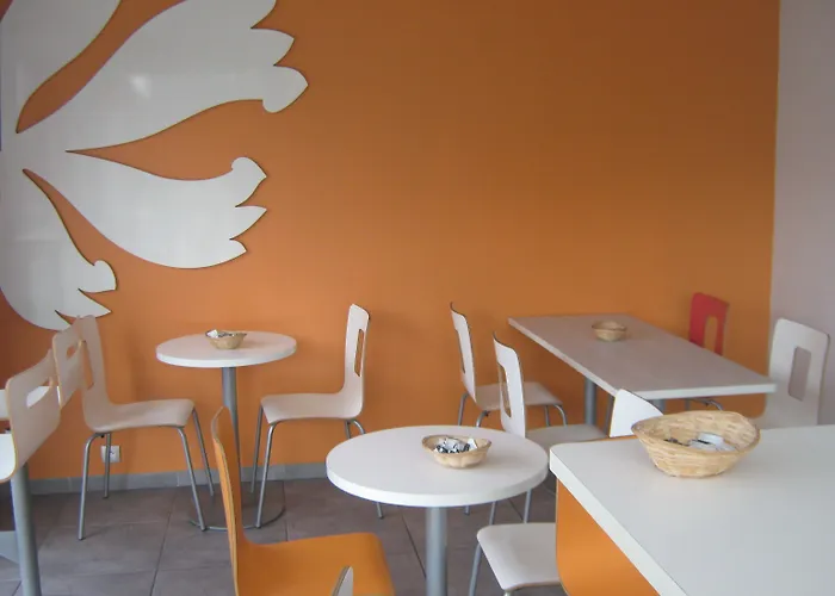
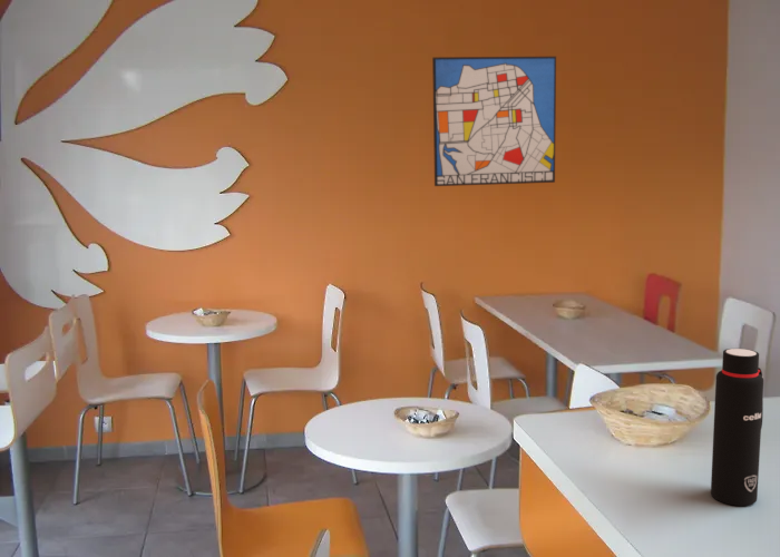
+ water bottle [710,348,764,507]
+ wall art [431,56,557,187]
